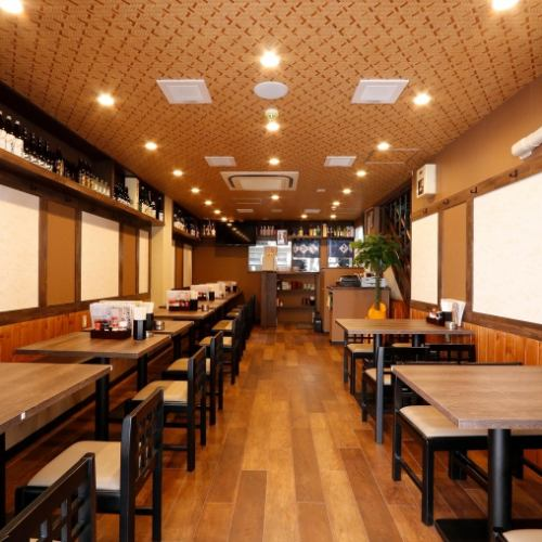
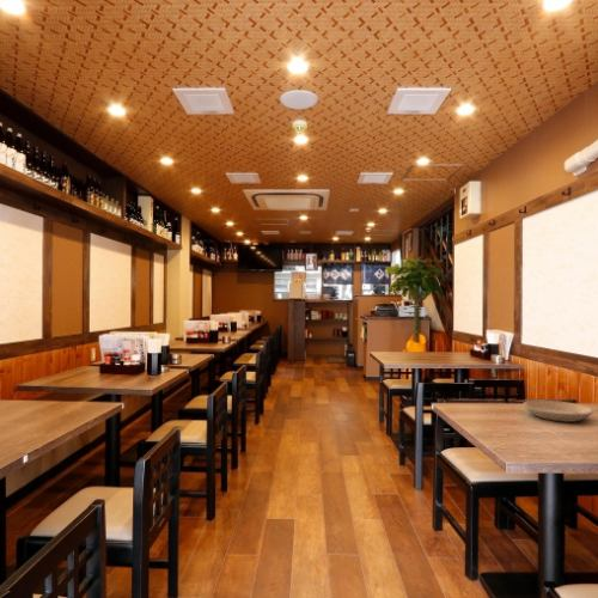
+ plate [521,399,594,423]
